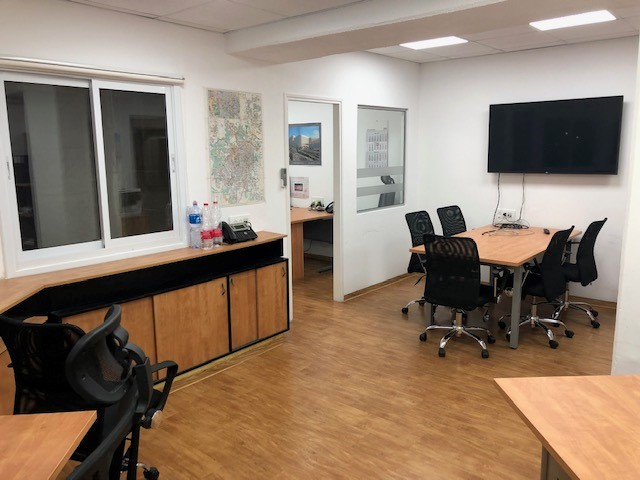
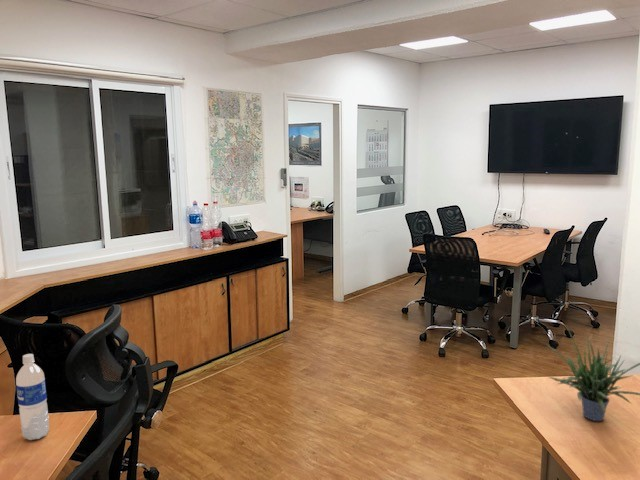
+ water bottle [15,353,50,441]
+ potted plant [547,326,640,422]
